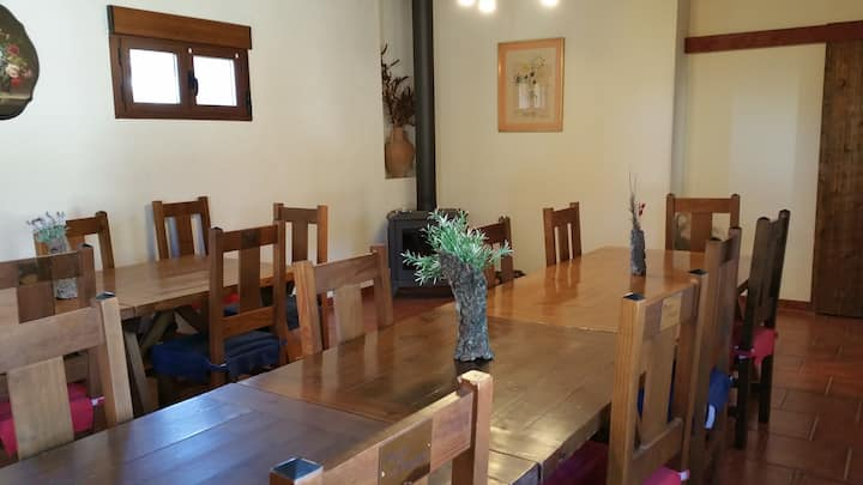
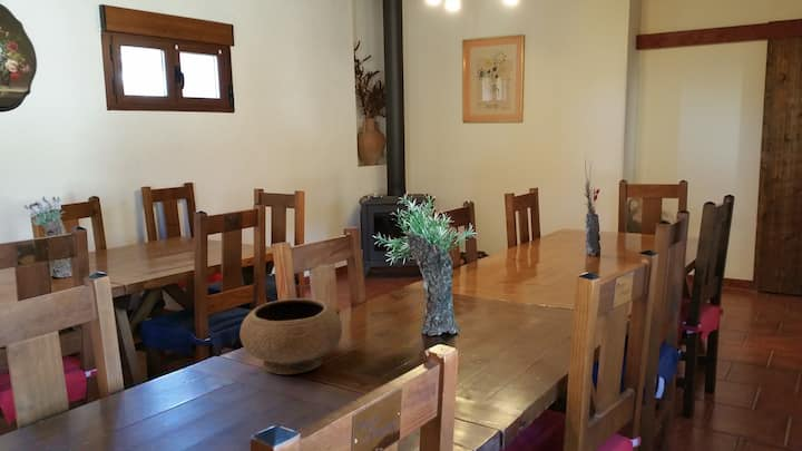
+ bowl [238,297,343,375]
